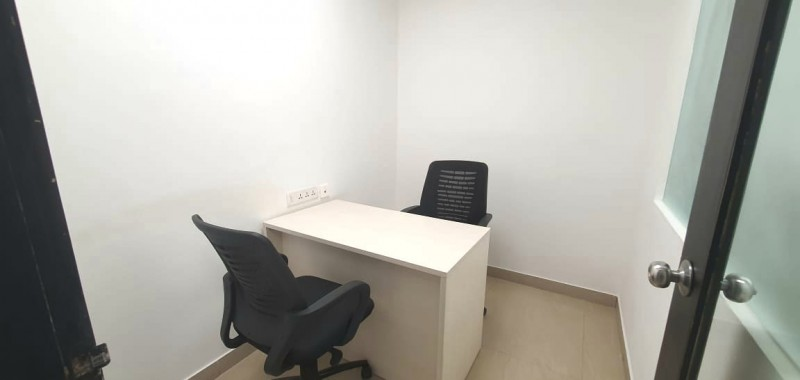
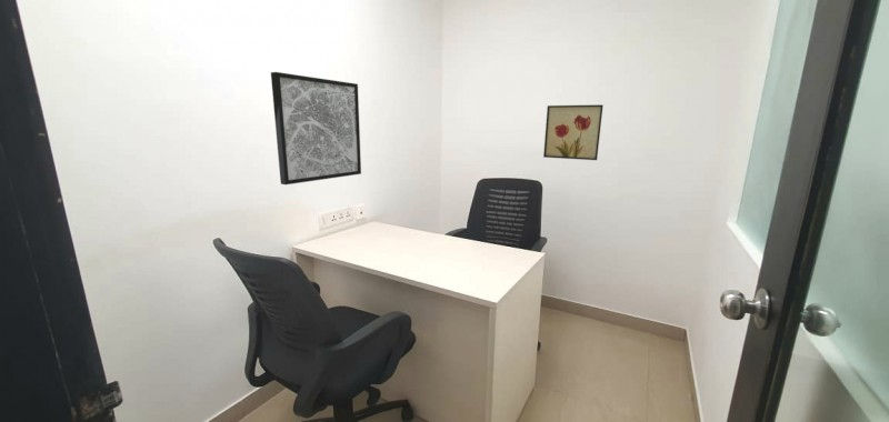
+ wall art [270,71,362,185]
+ wall art [542,103,605,161]
